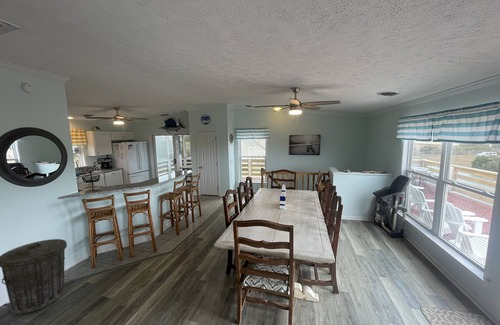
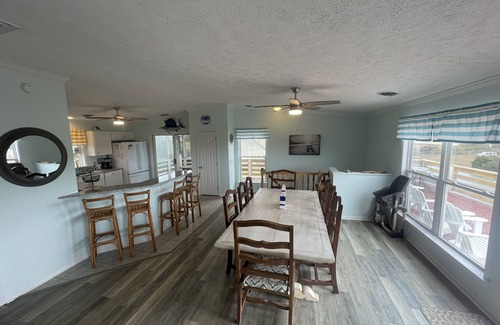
- trash can [0,238,68,315]
